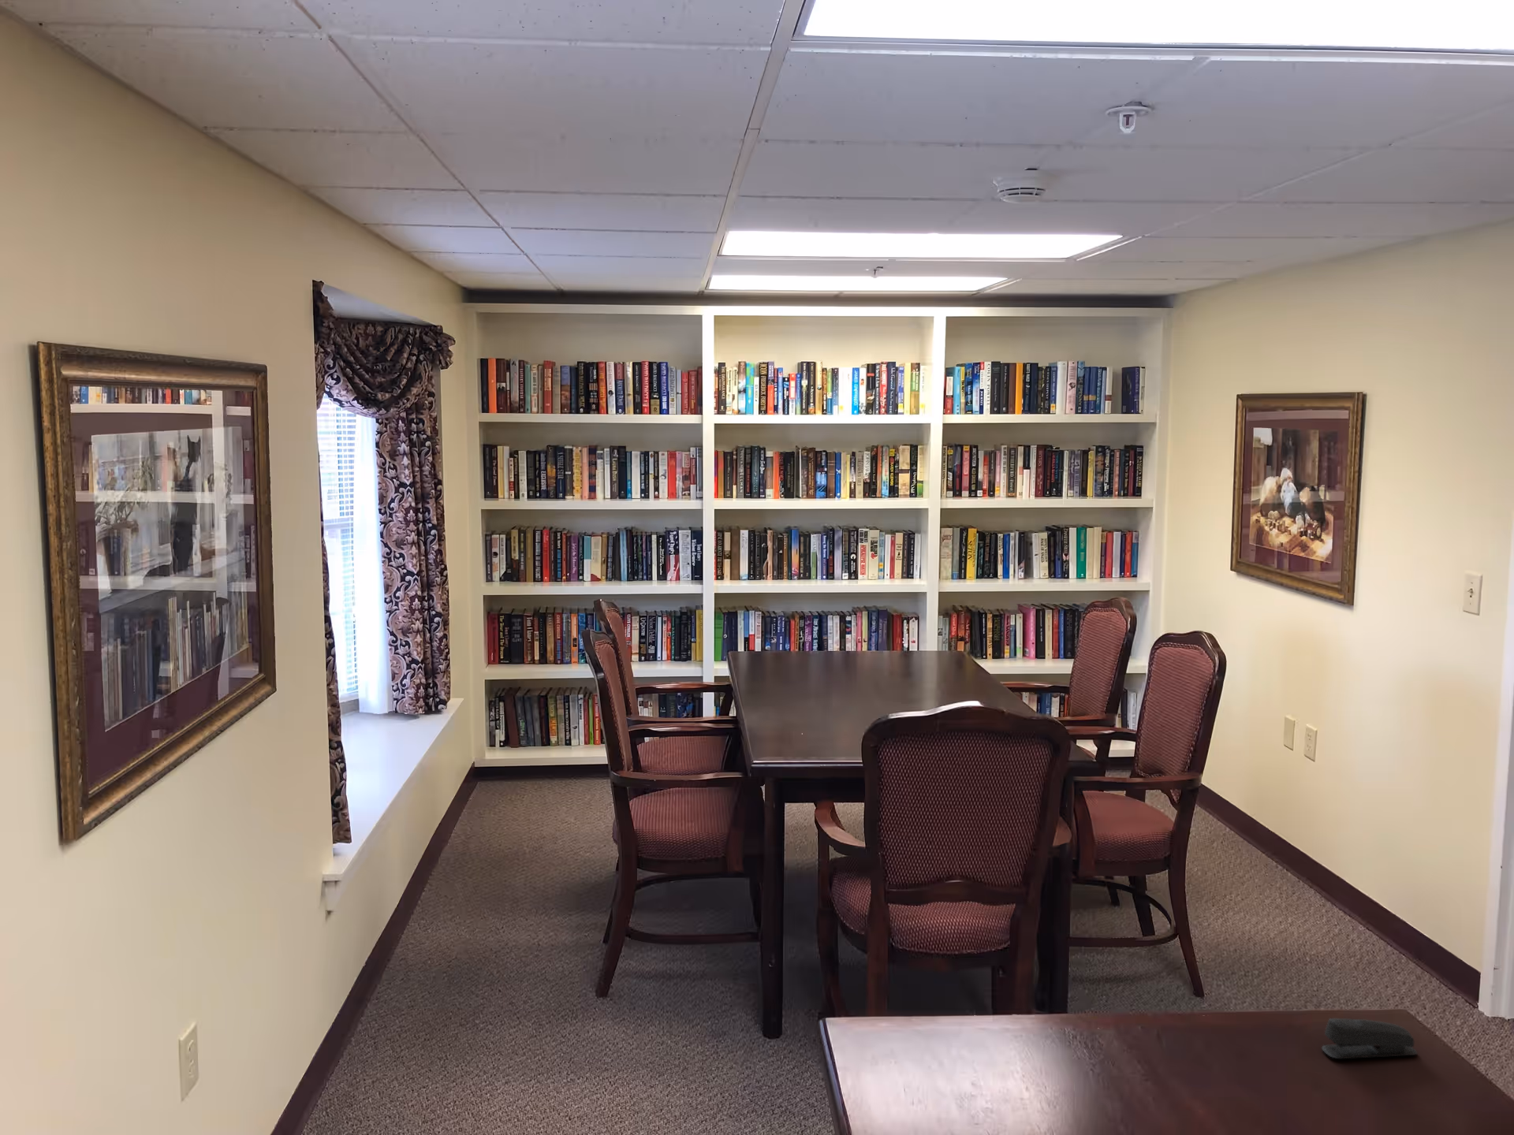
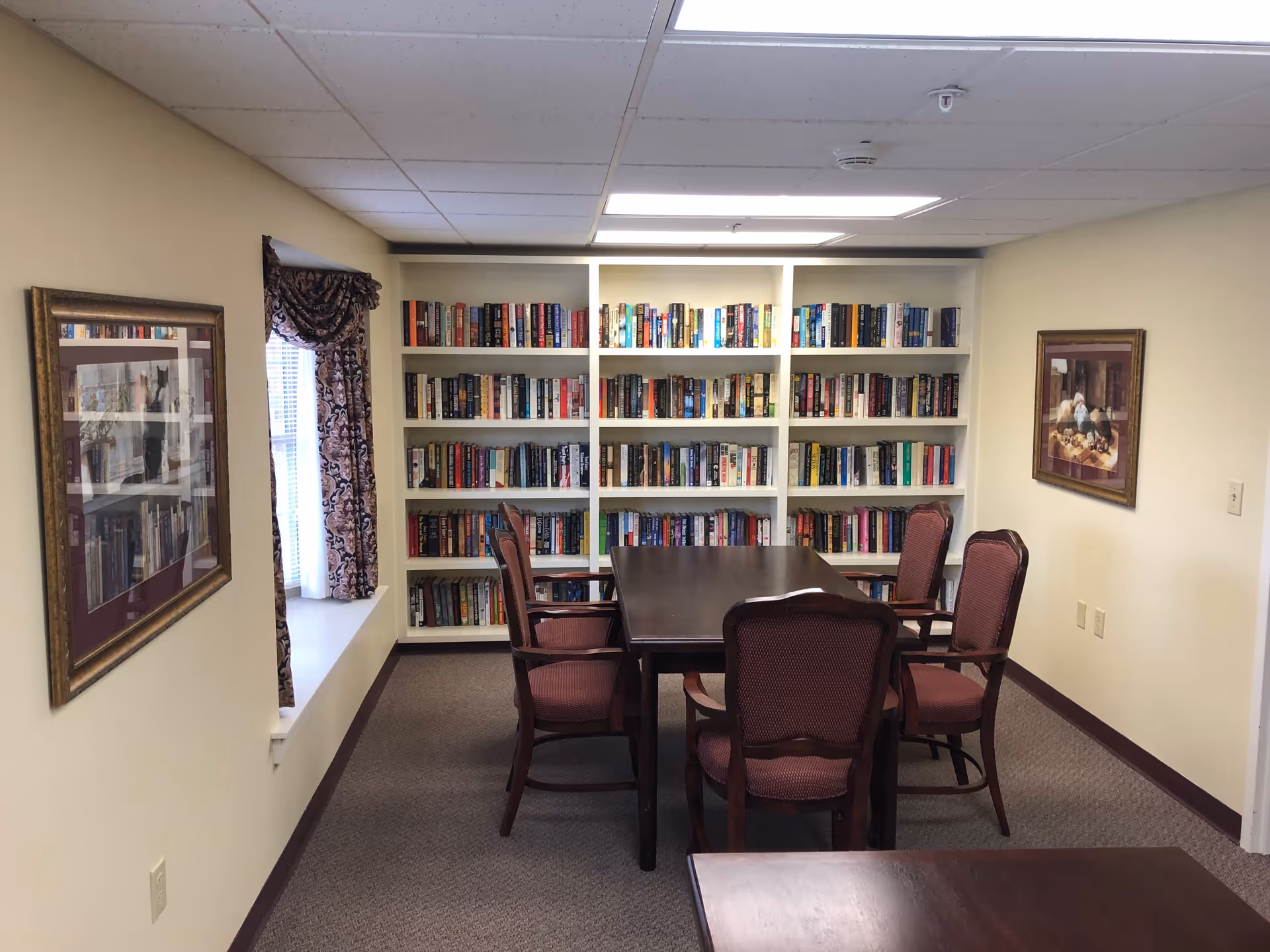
- stapler [1321,1017,1417,1060]
